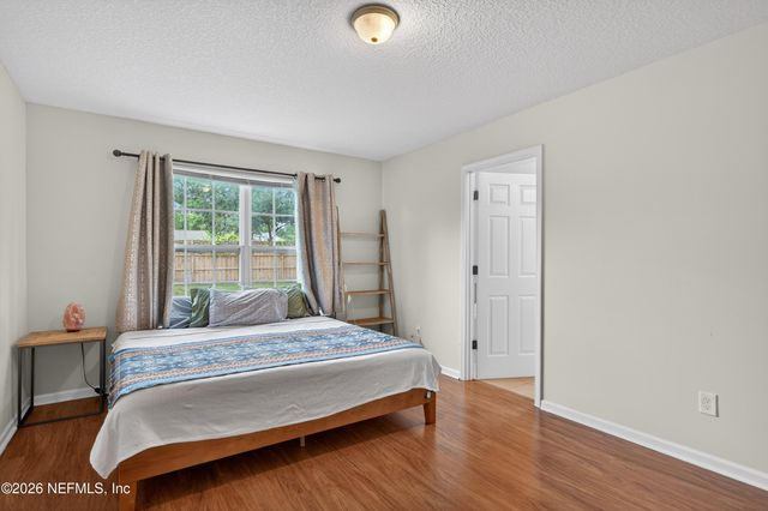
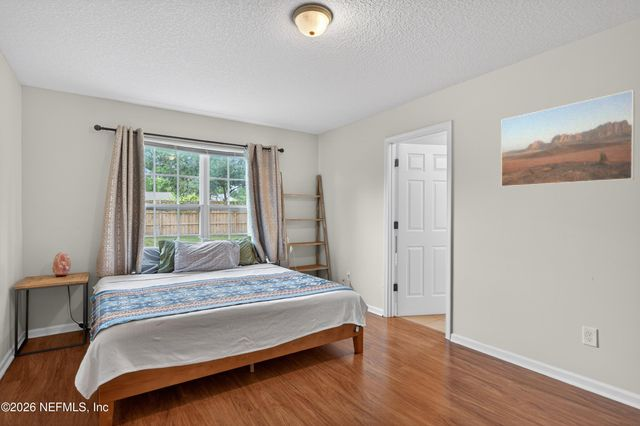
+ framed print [500,89,636,188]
